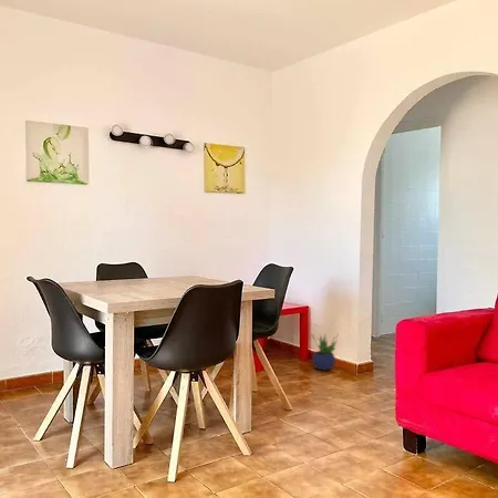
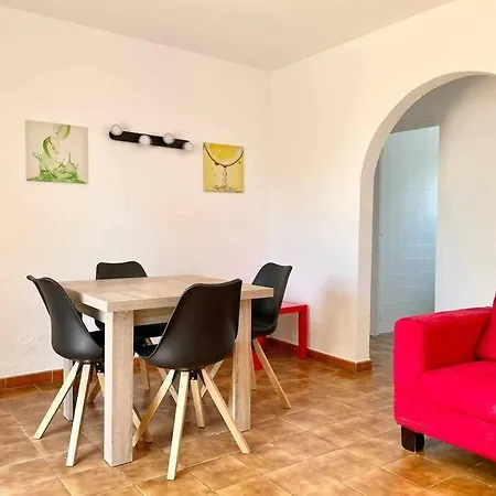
- potted plant [310,333,339,371]
